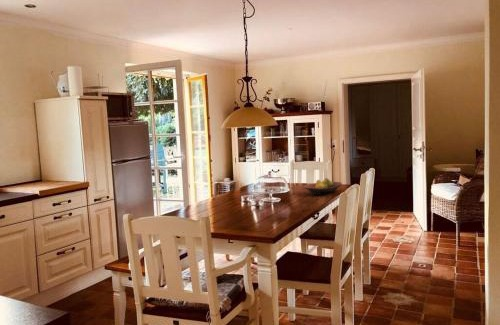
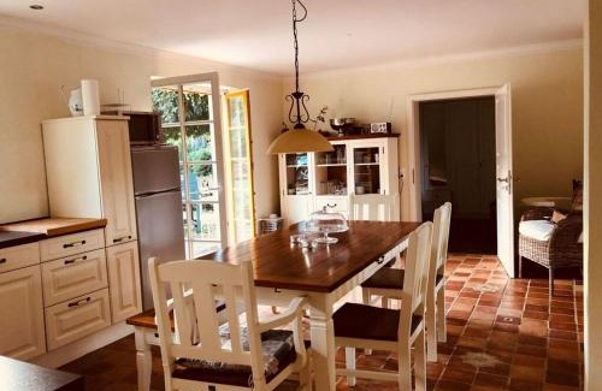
- fruit bowl [303,177,343,196]
